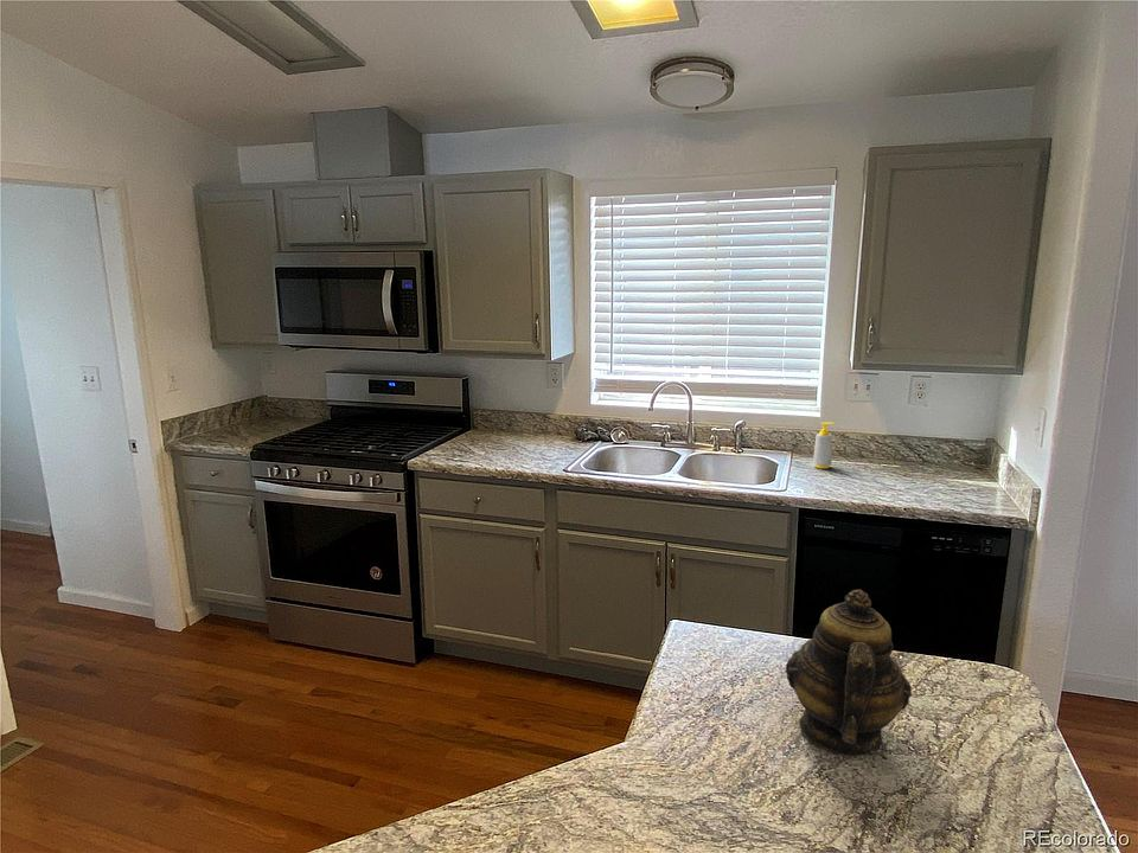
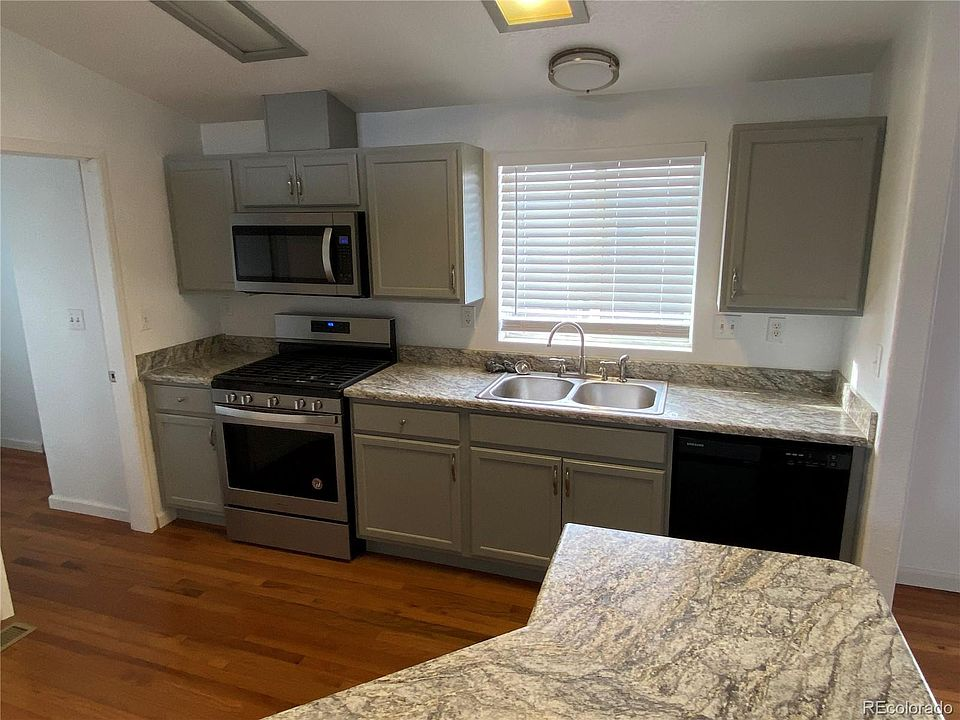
- teapot [785,589,913,756]
- soap bottle [812,422,836,470]
